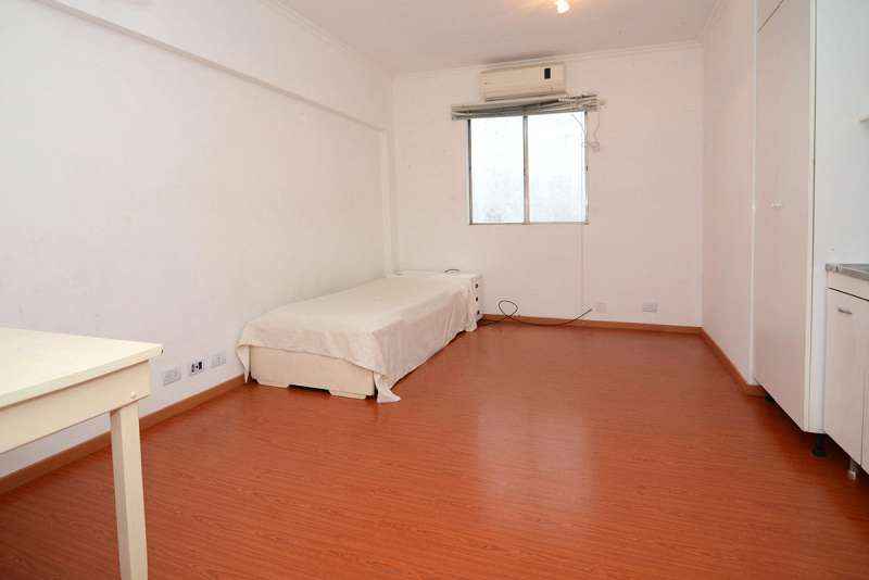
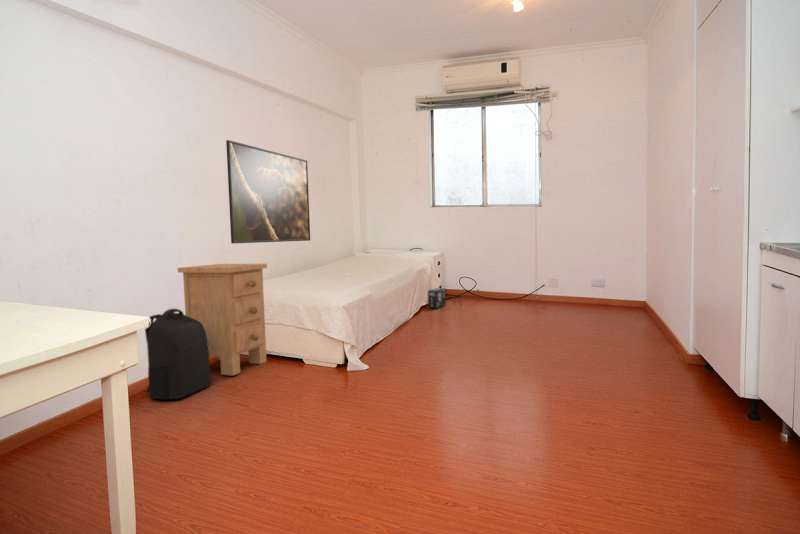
+ backpack [142,308,211,401]
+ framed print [225,139,311,245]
+ nightstand [176,263,268,377]
+ box [427,287,447,309]
